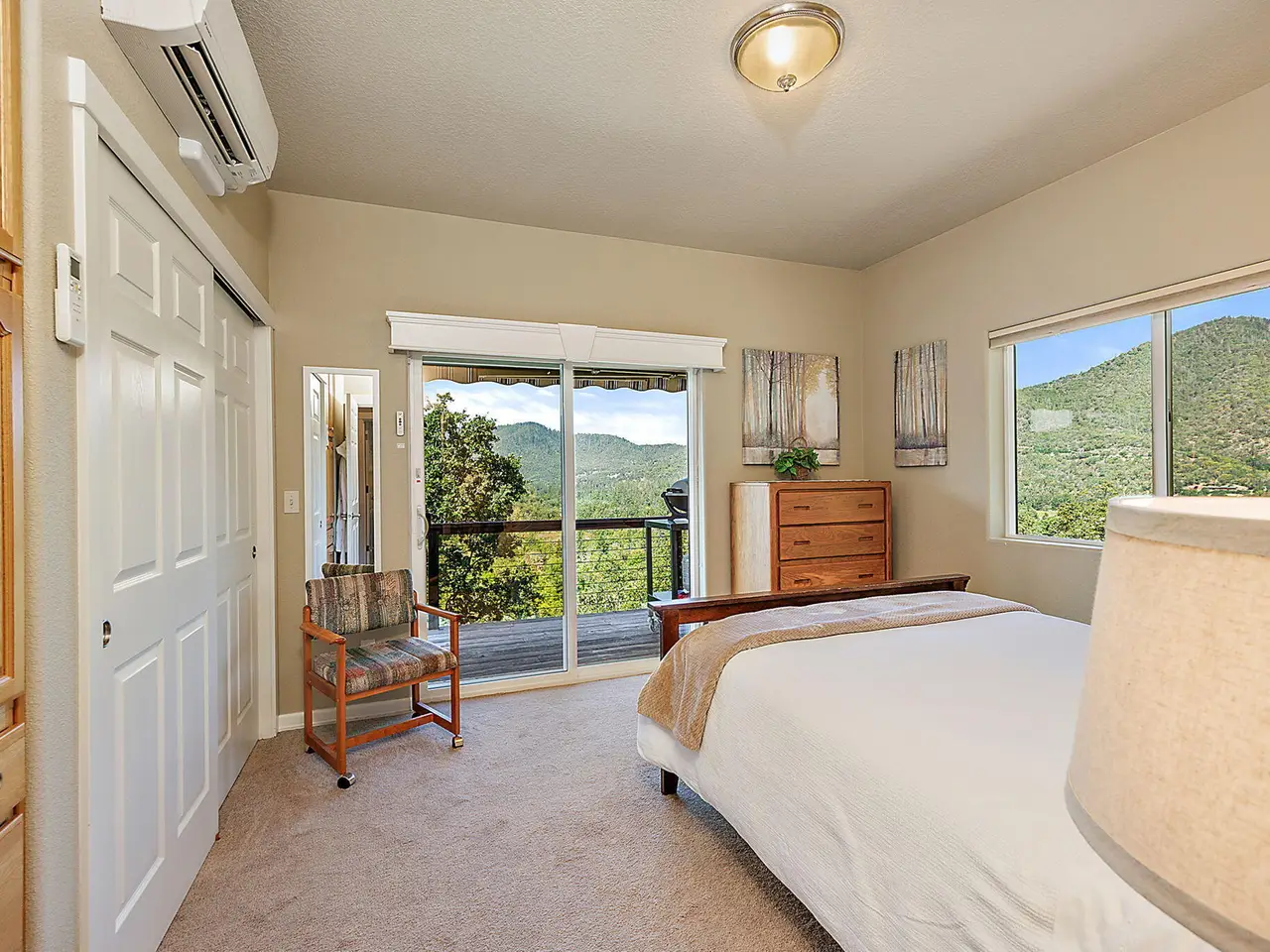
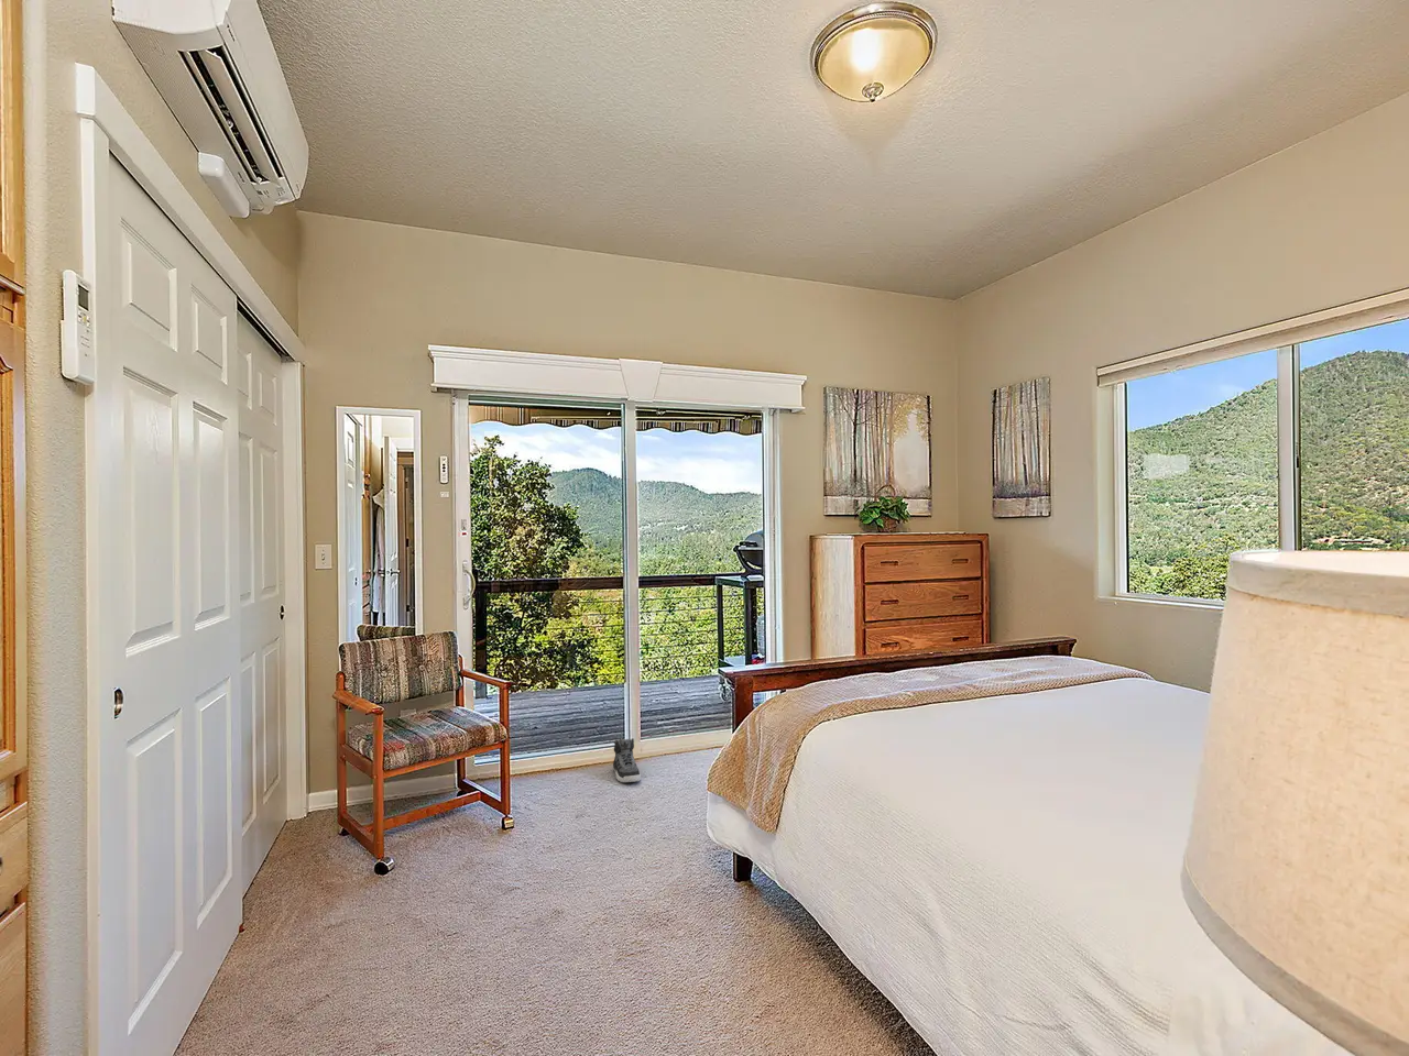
+ sneaker [612,737,641,783]
